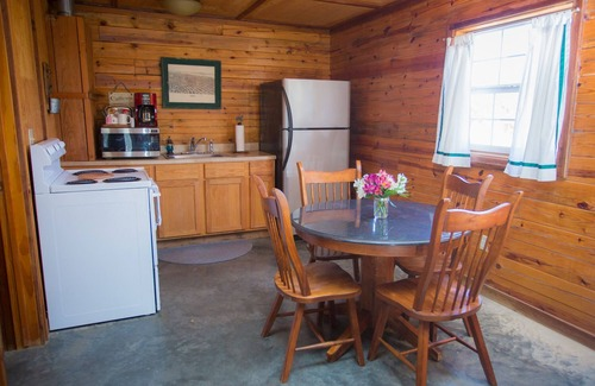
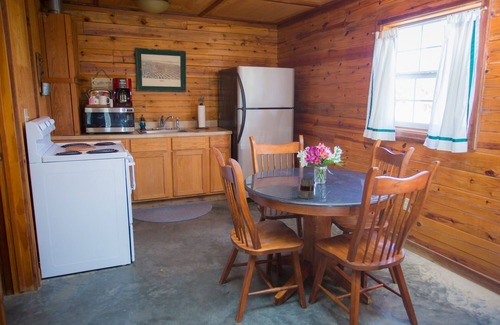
+ mug [298,177,316,200]
